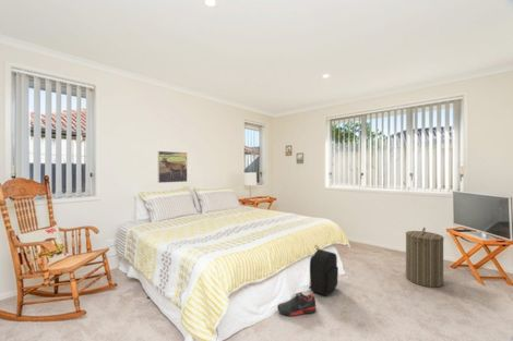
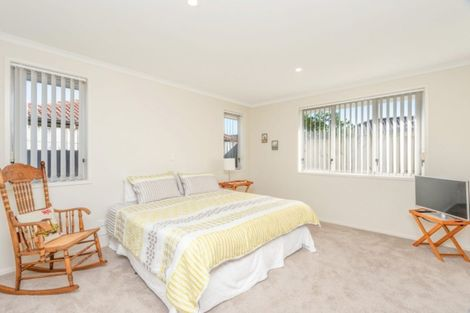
- backpack [308,244,339,296]
- shoe [276,291,317,317]
- laundry hamper [405,227,445,289]
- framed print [157,150,188,184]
